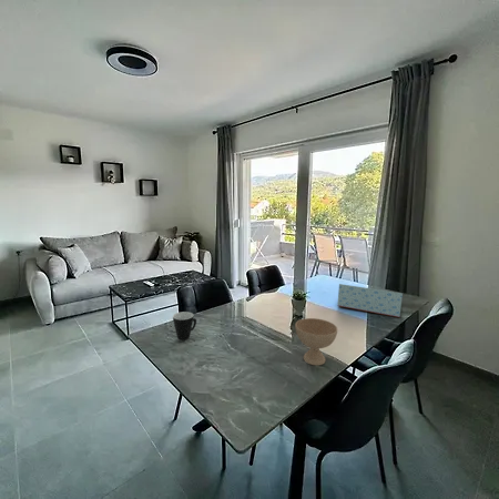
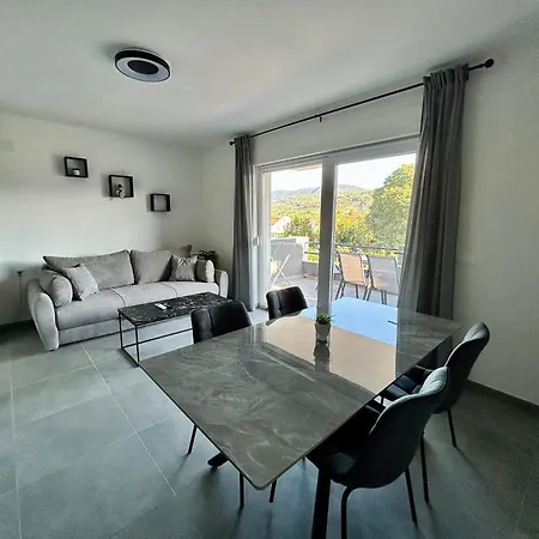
- board game [336,283,404,318]
- mug [172,310,197,342]
- bowl [294,317,338,367]
